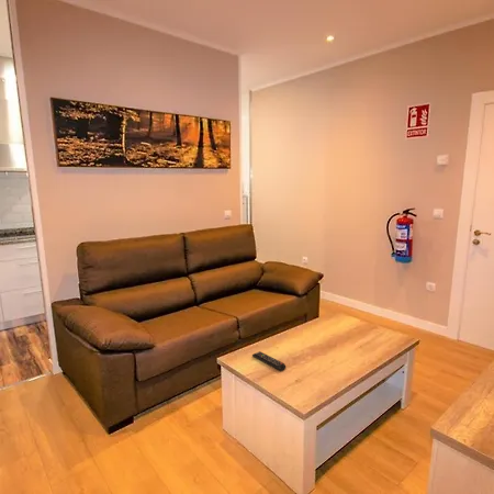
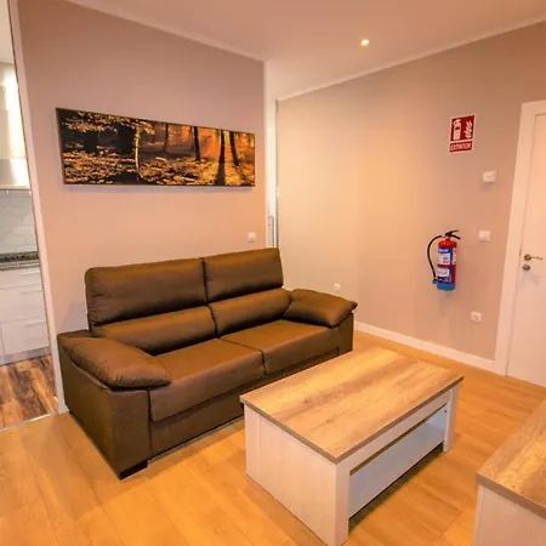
- remote control [251,350,287,372]
